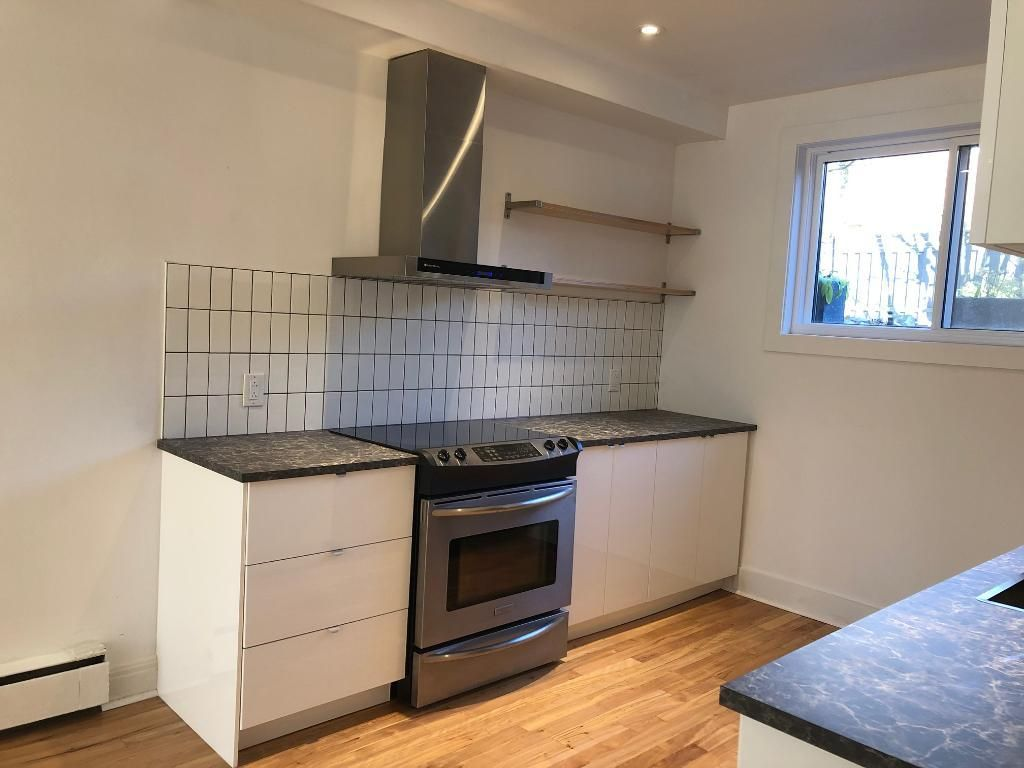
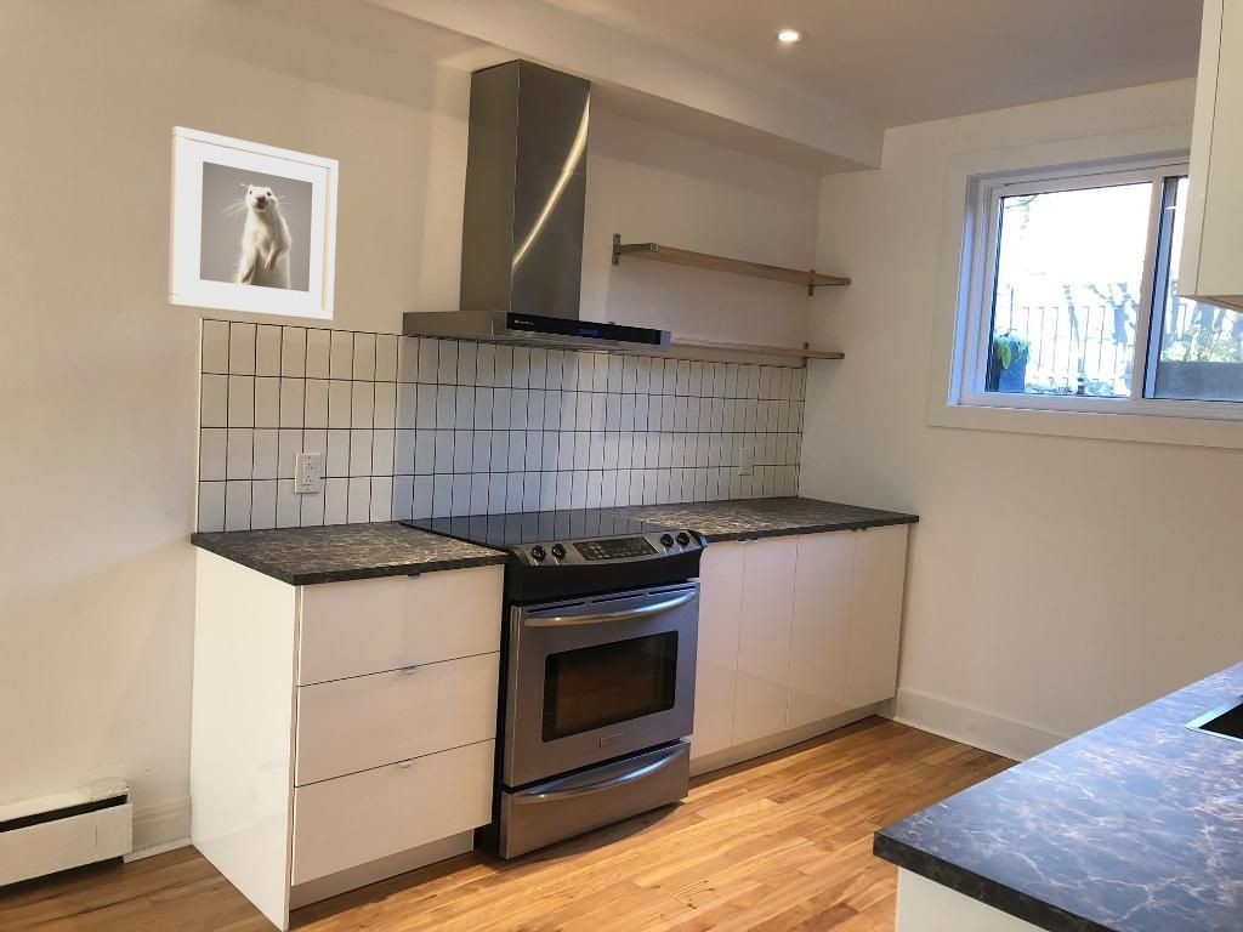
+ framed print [168,125,340,322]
